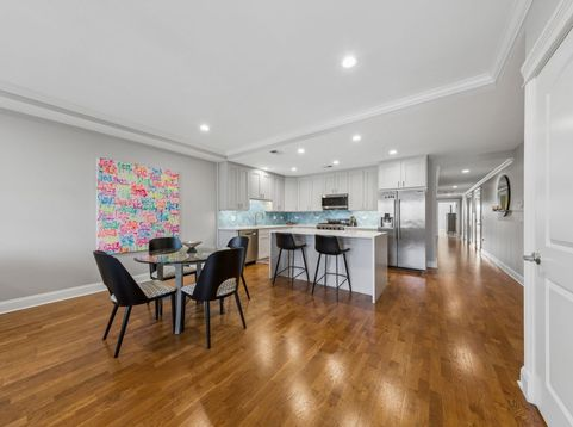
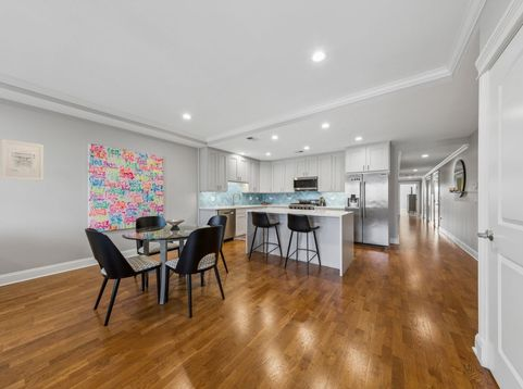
+ wall art [1,138,45,181]
